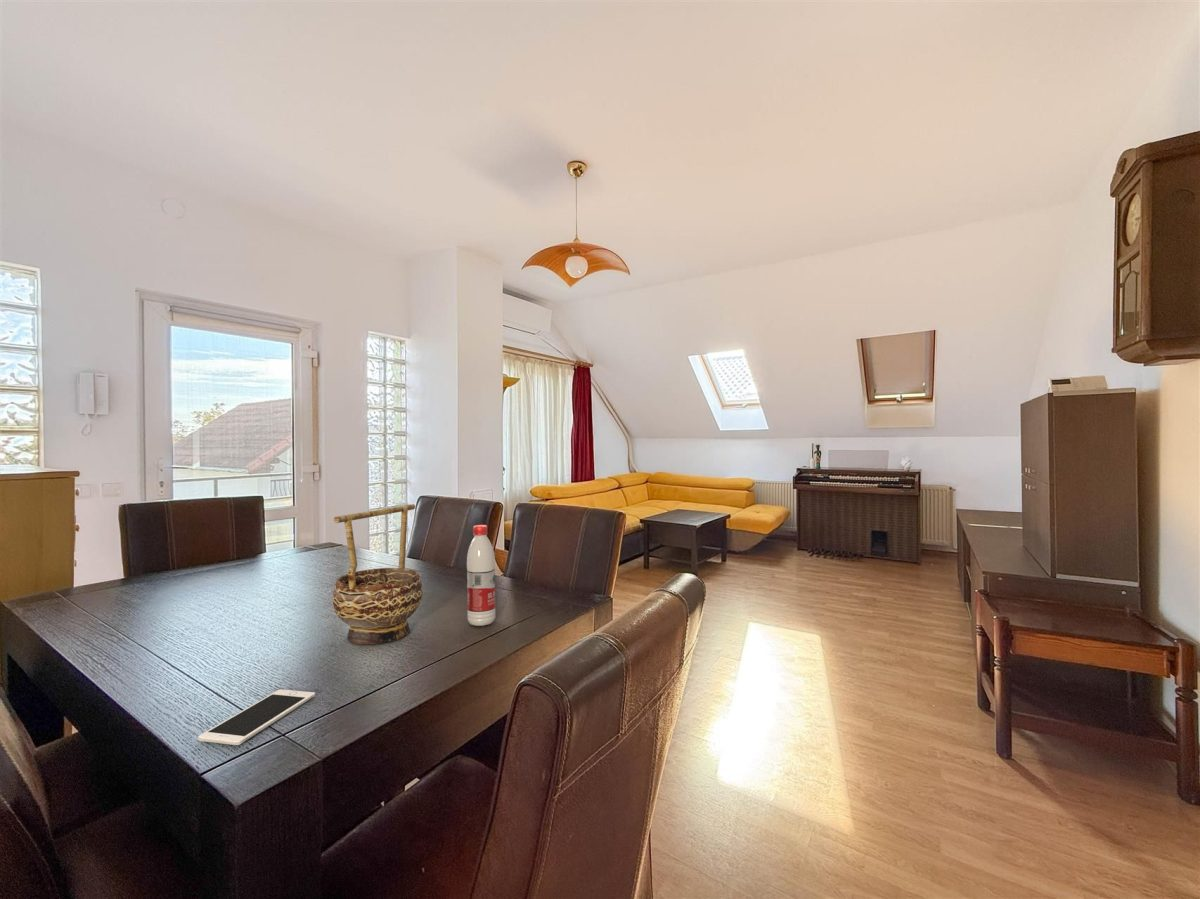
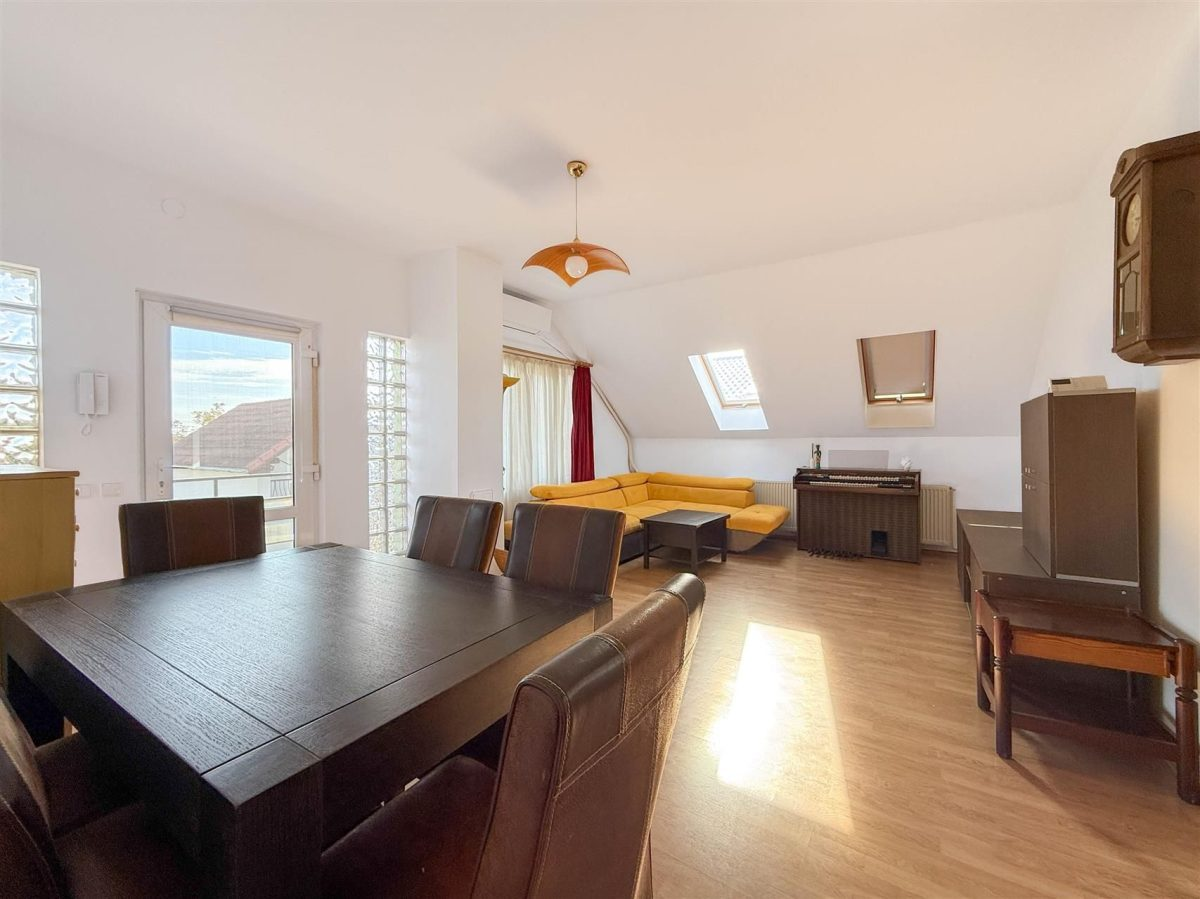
- water bottle [466,524,496,627]
- cell phone [197,688,316,746]
- decorative bowl [332,503,424,645]
